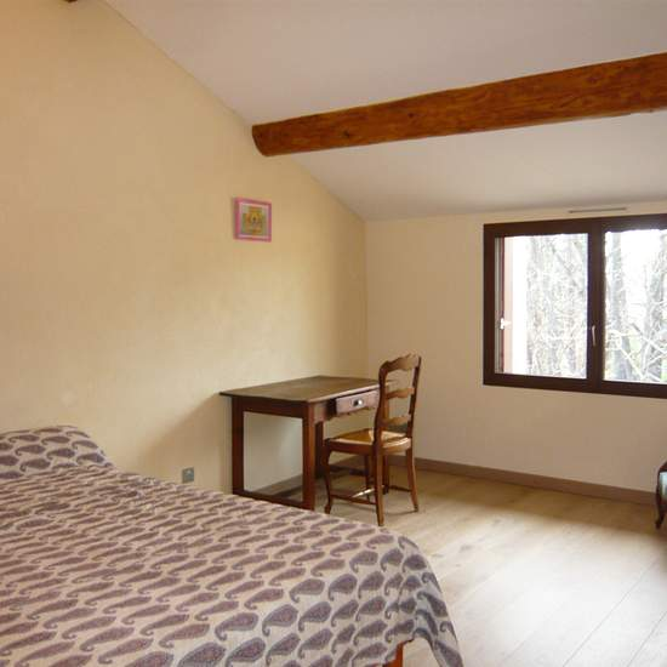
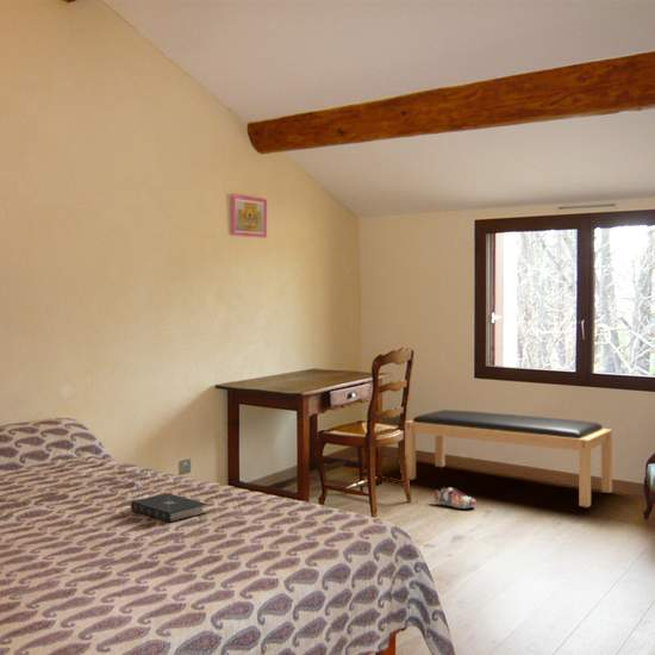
+ bench [405,408,613,509]
+ book [130,492,207,523]
+ shoe [432,486,478,510]
